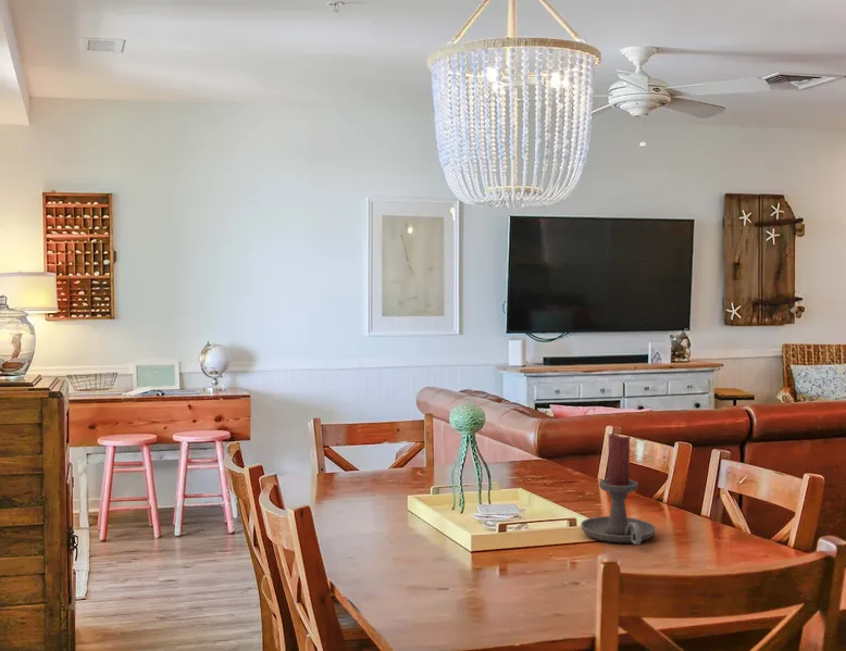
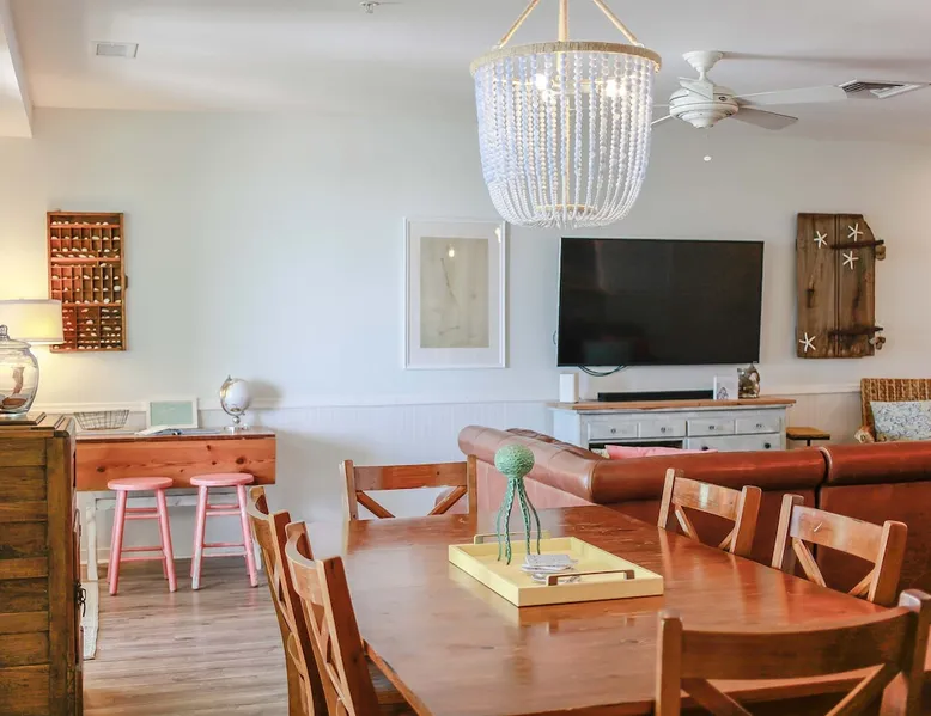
- candle holder [580,433,657,546]
